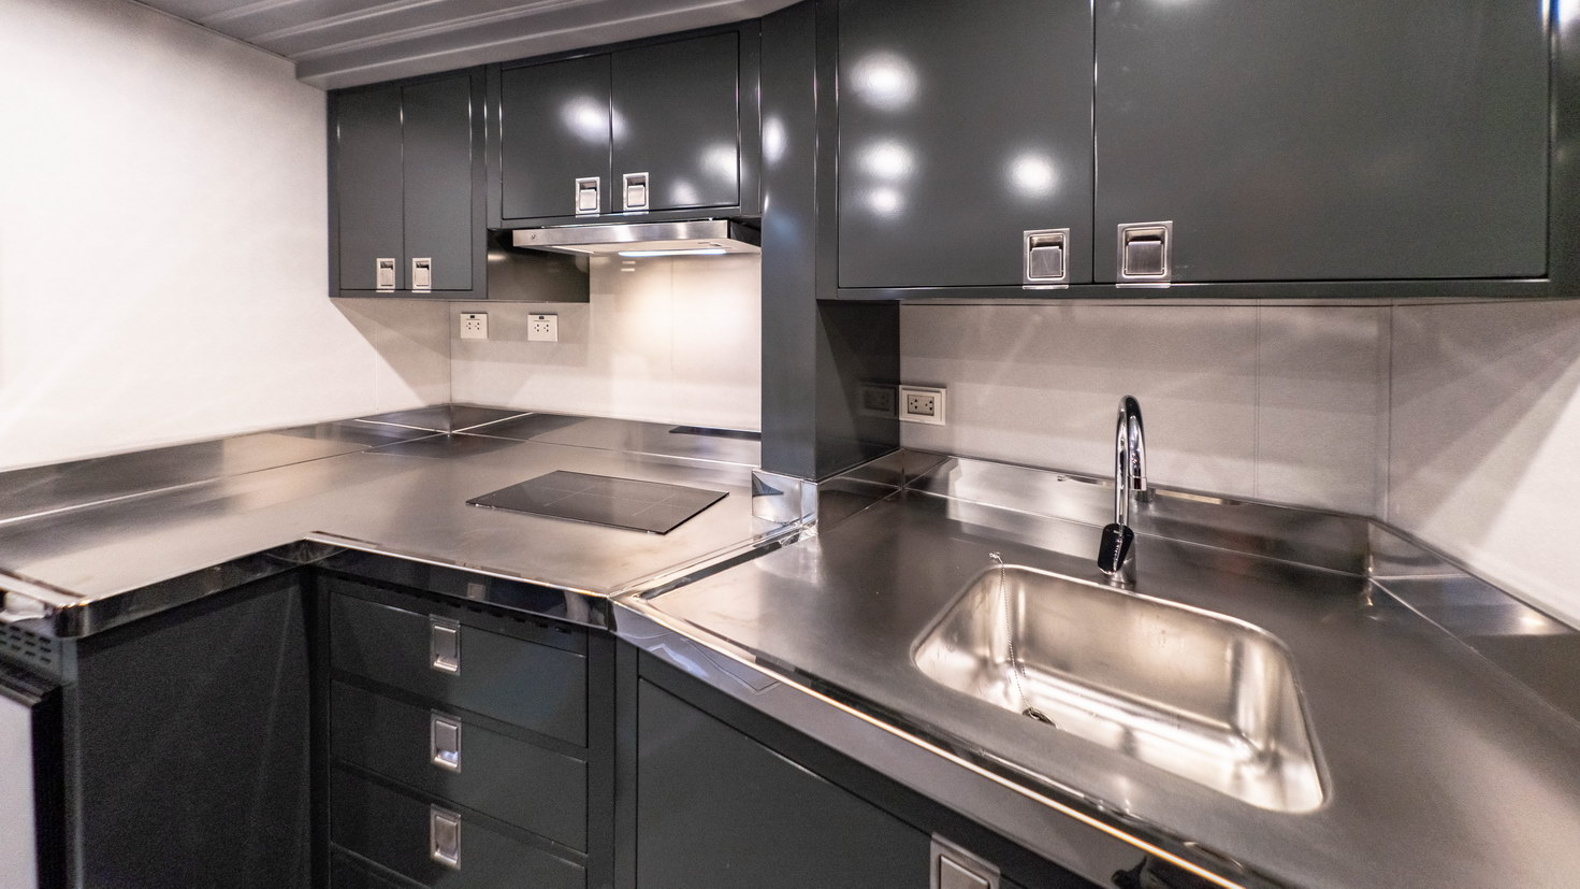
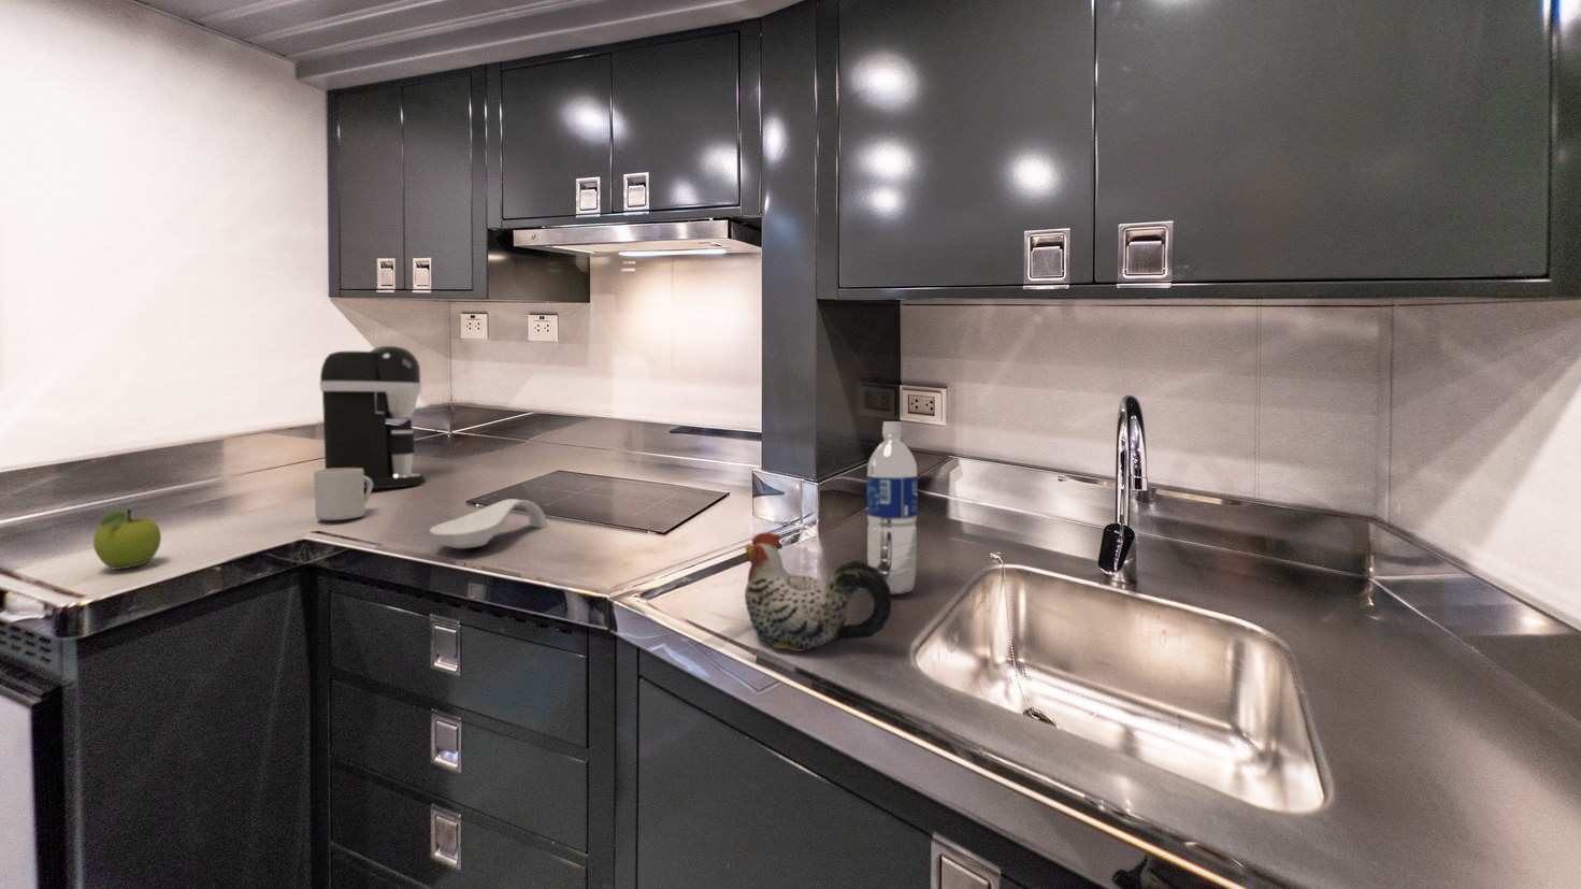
+ spoon rest [429,498,549,549]
+ fruit [92,507,162,571]
+ coffee maker [318,345,427,491]
+ mug [314,469,372,521]
+ chicken figurine [744,532,893,652]
+ water bottle [867,420,919,596]
